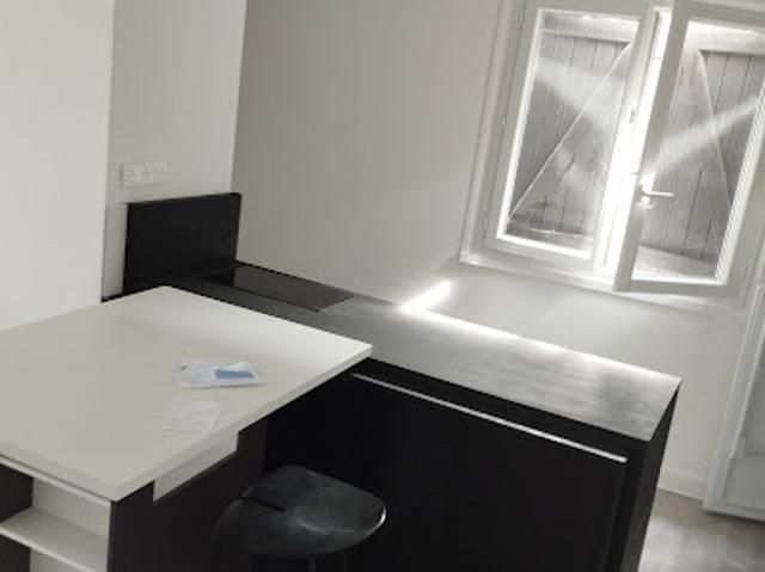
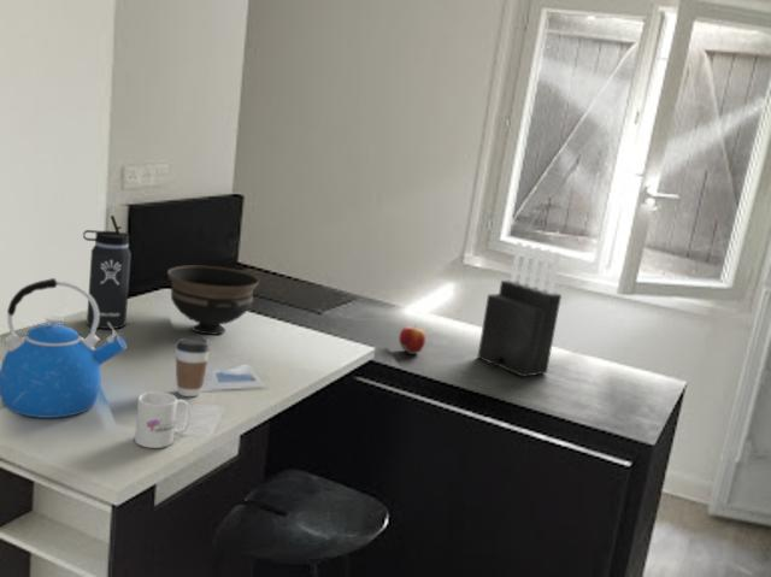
+ bowl [166,264,260,336]
+ apple [398,325,426,357]
+ knife block [476,241,563,378]
+ coffee cup [175,336,211,398]
+ mug [134,390,192,449]
+ thermos bottle [82,214,133,330]
+ kettle [0,277,128,419]
